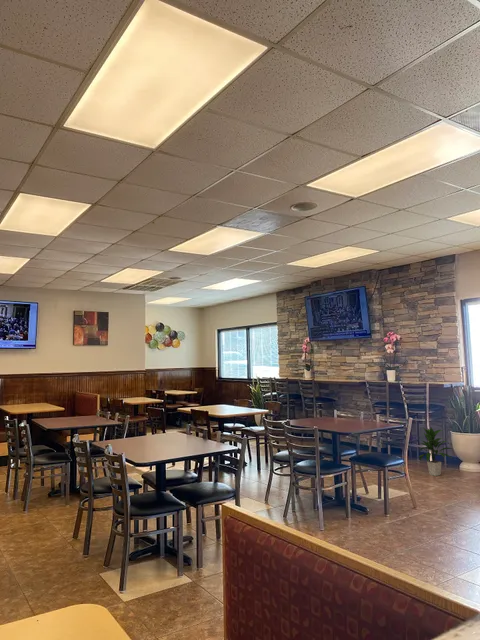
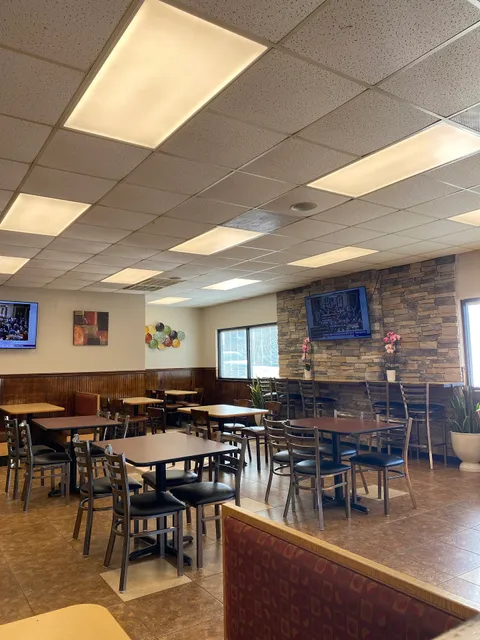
- indoor plant [418,427,453,477]
